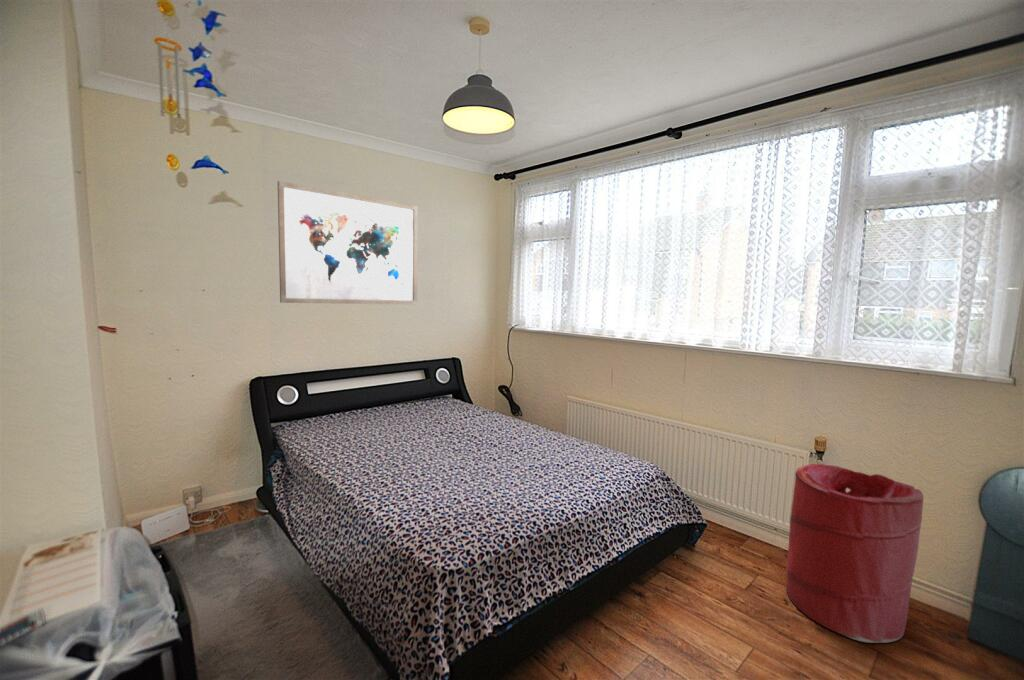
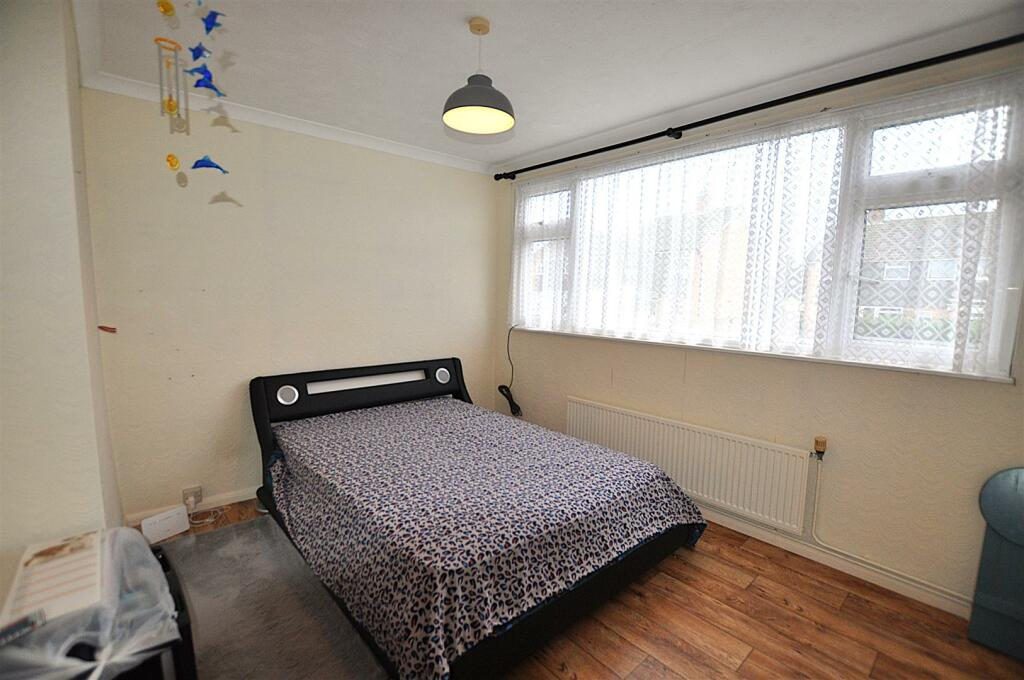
- laundry hamper [785,463,924,644]
- wall art [277,180,419,306]
